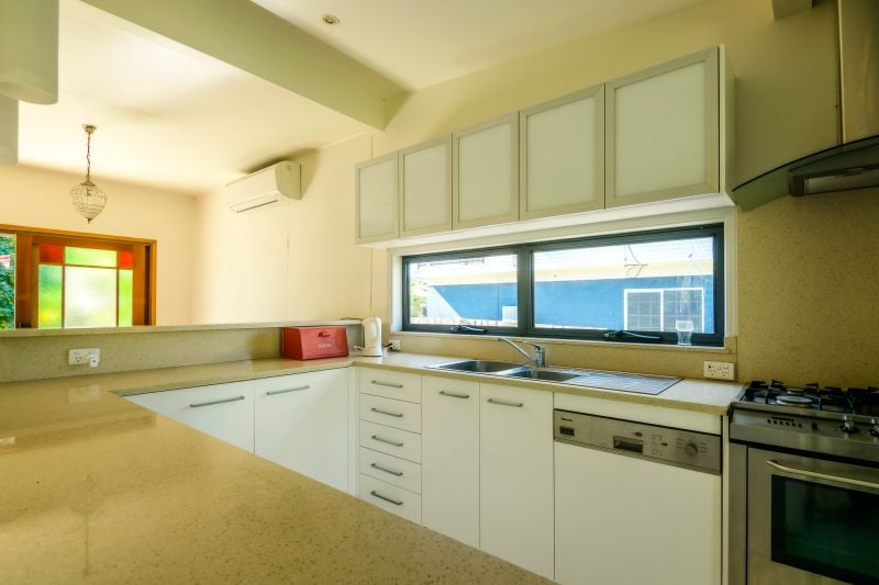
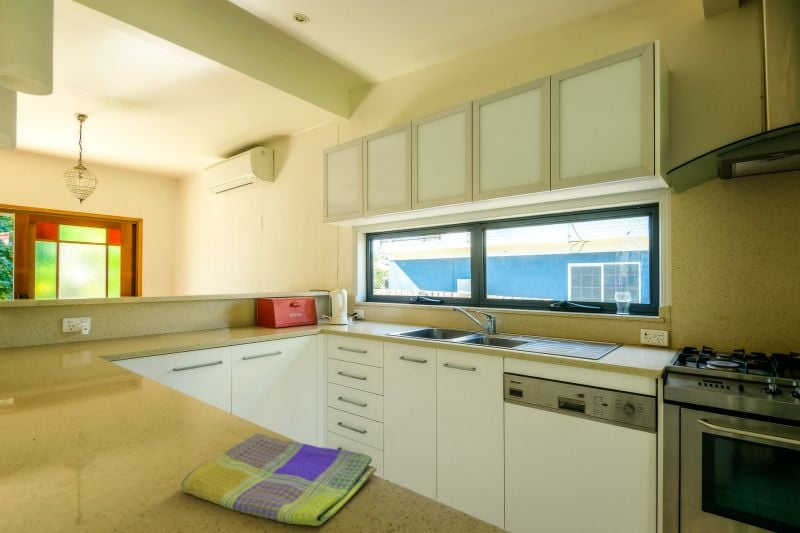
+ dish towel [180,432,378,527]
